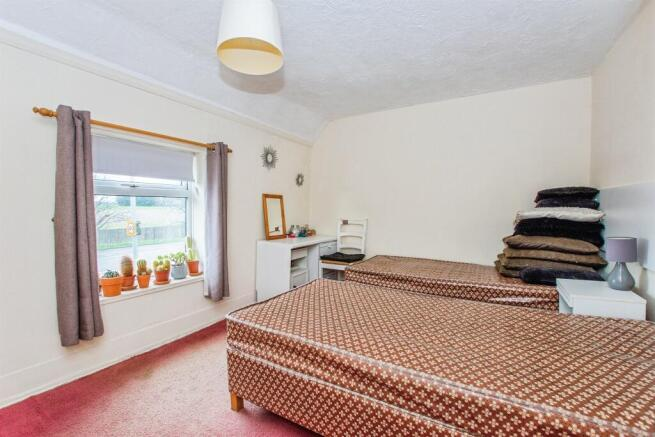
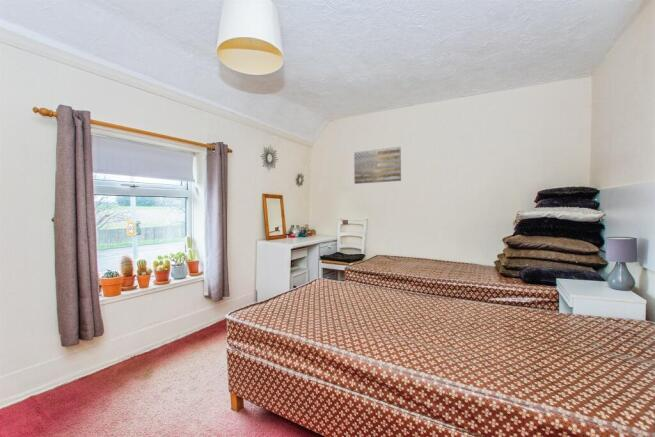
+ wall art [353,146,402,185]
